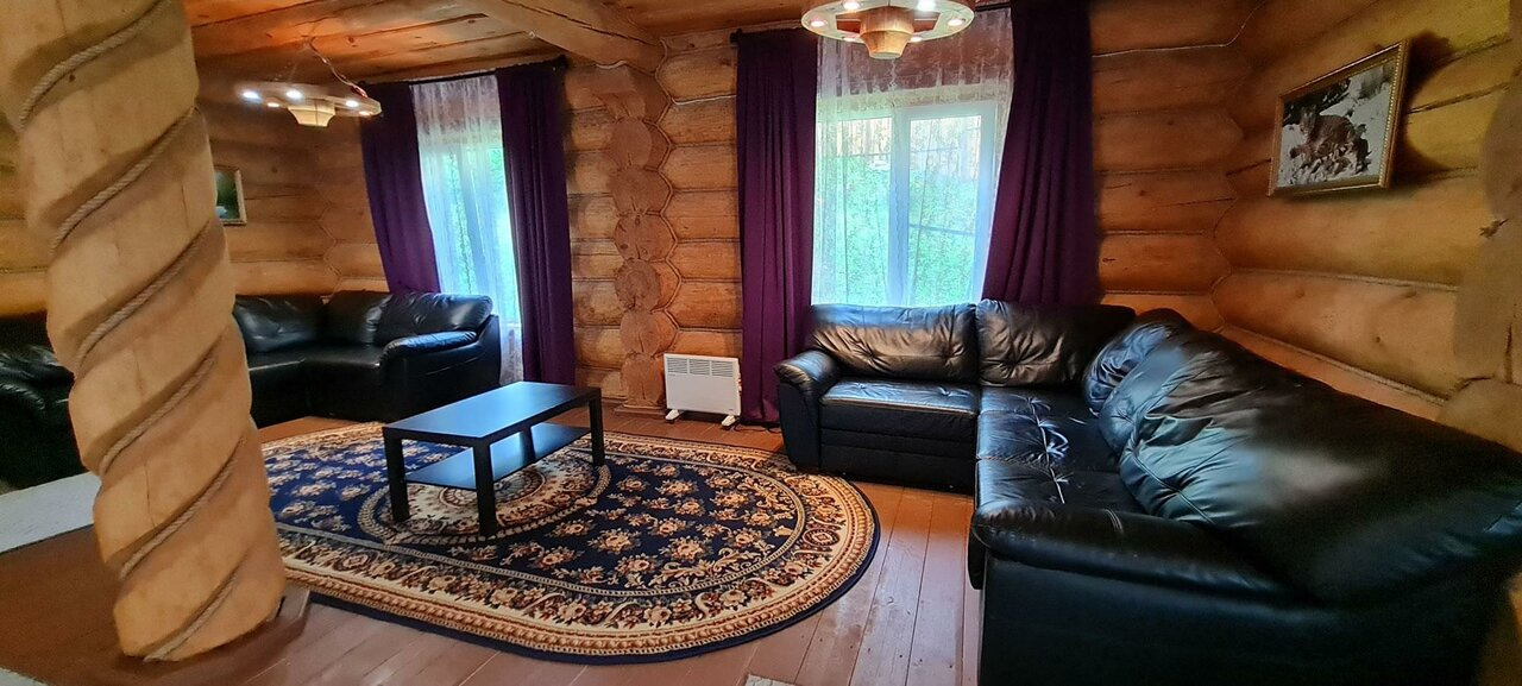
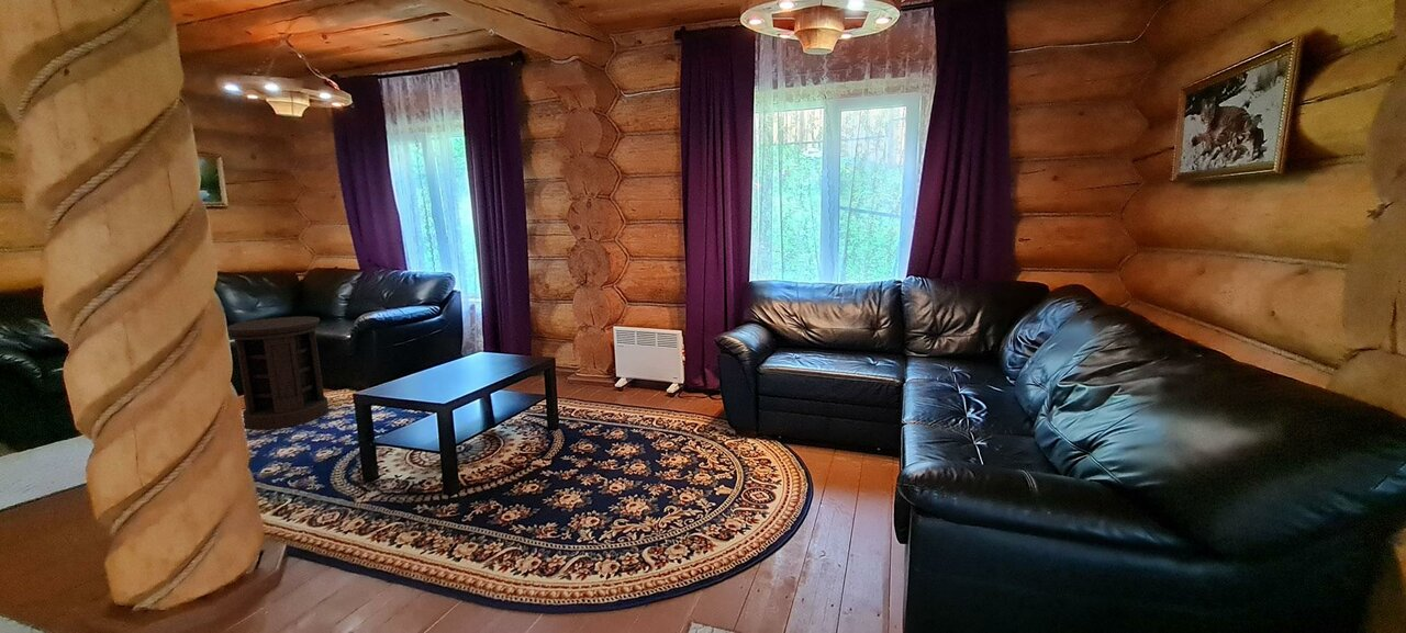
+ side table [226,316,330,430]
